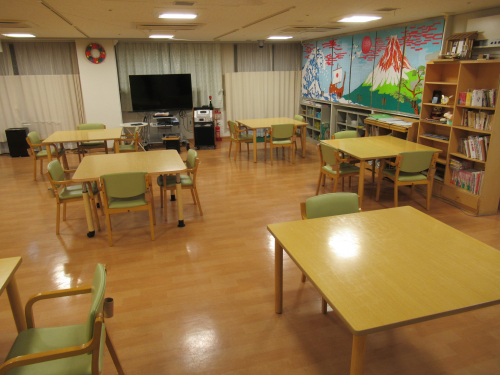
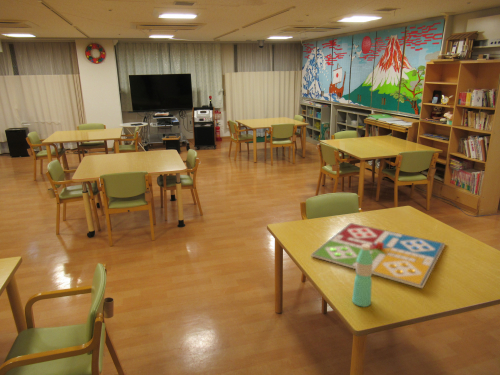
+ gameboard [309,222,446,289]
+ water bottle [351,244,373,308]
